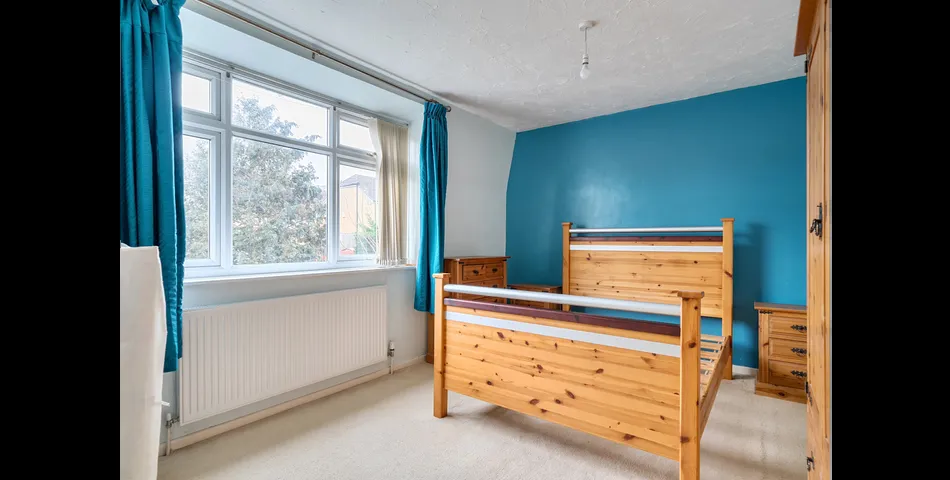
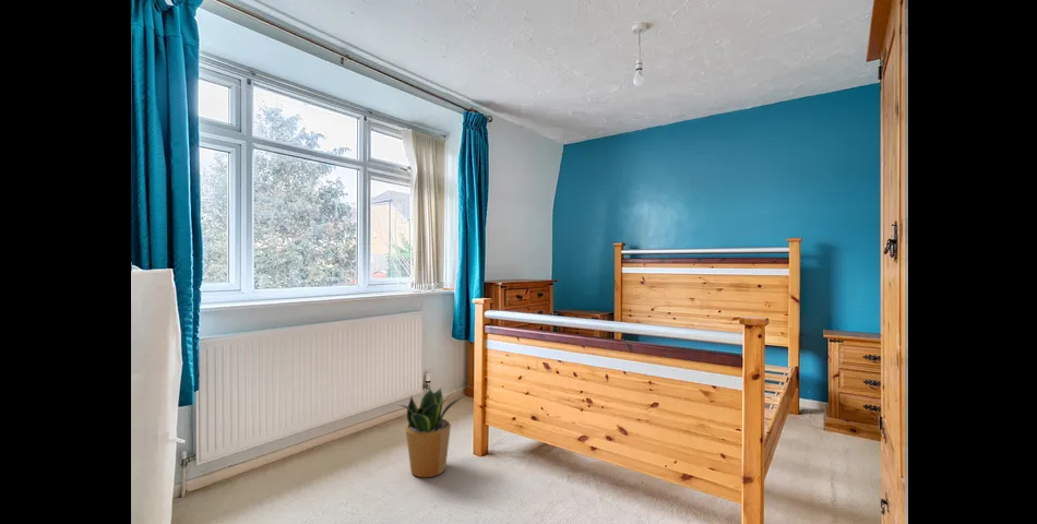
+ potted plant [397,388,466,478]
